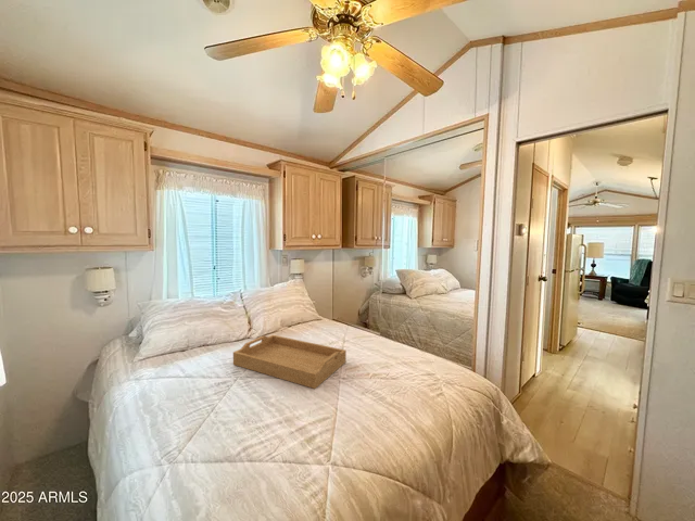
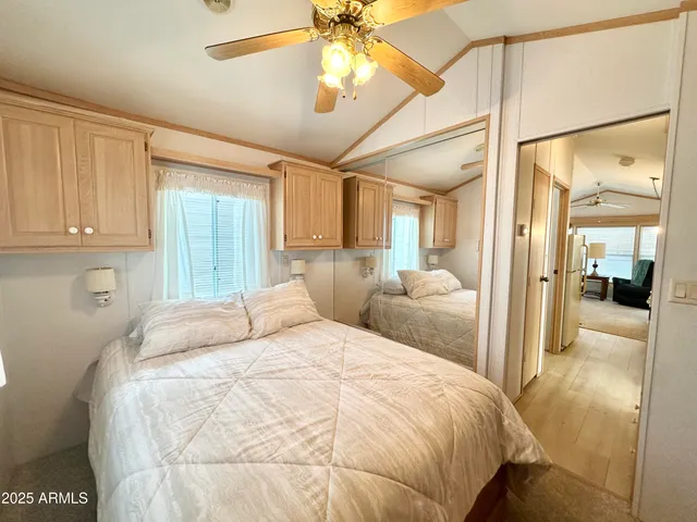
- serving tray [232,334,348,390]
